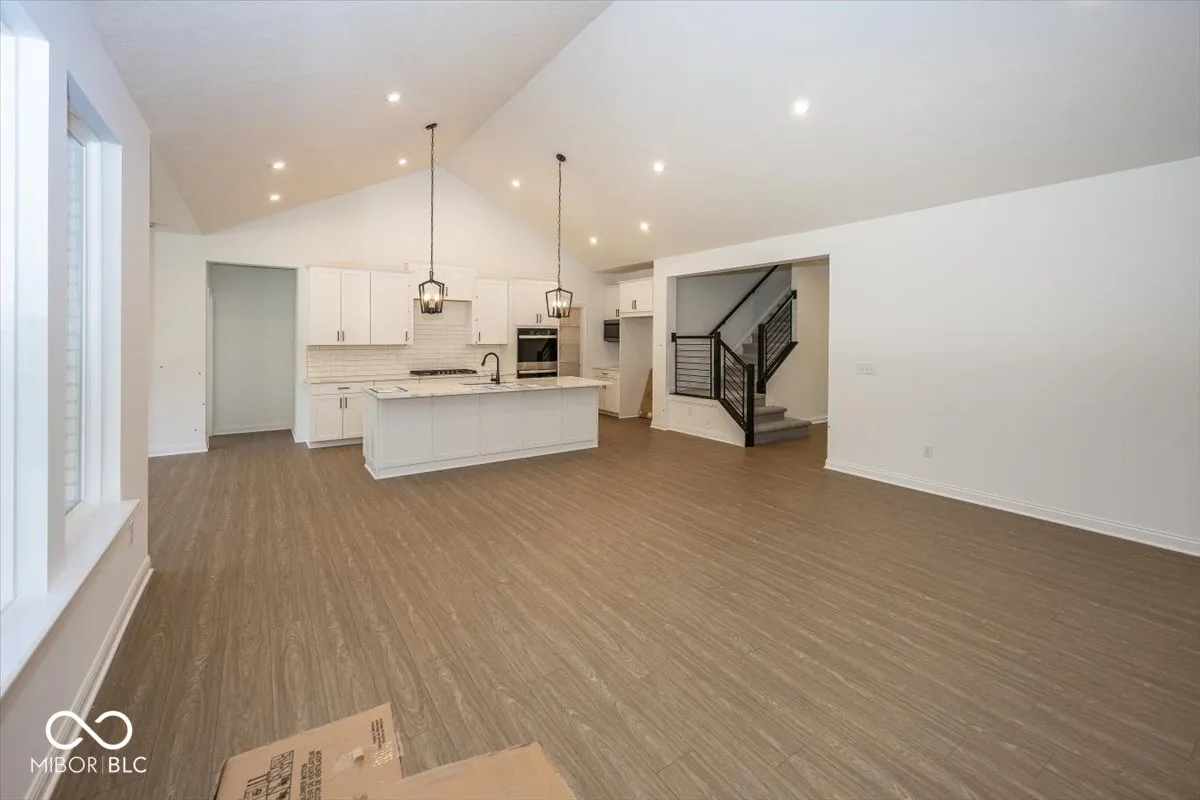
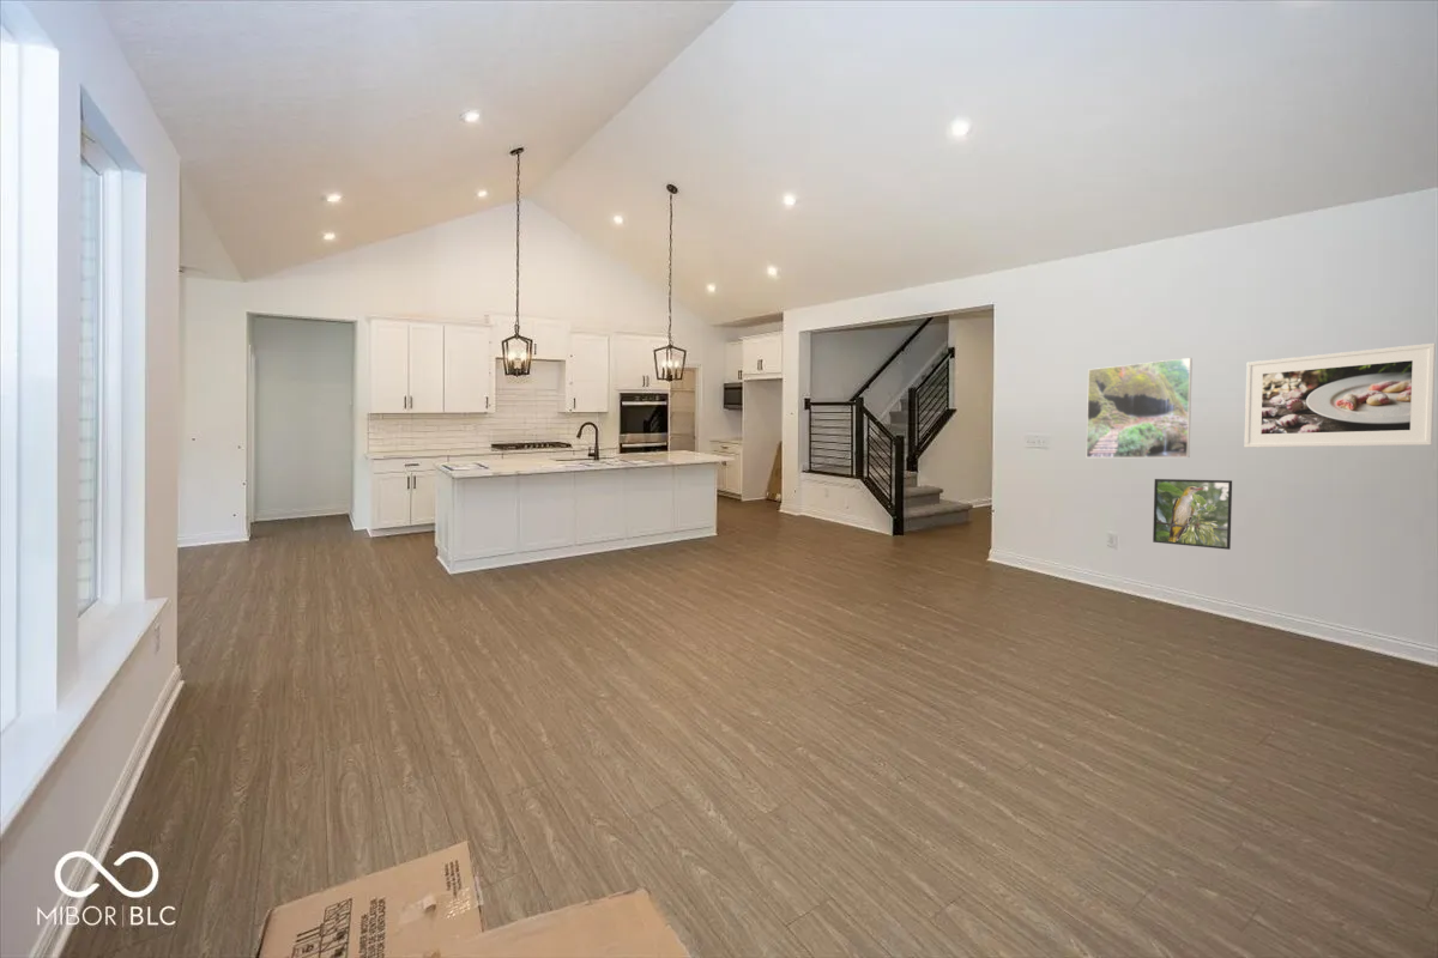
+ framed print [1152,478,1233,551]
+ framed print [1244,342,1437,449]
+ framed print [1086,357,1194,459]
